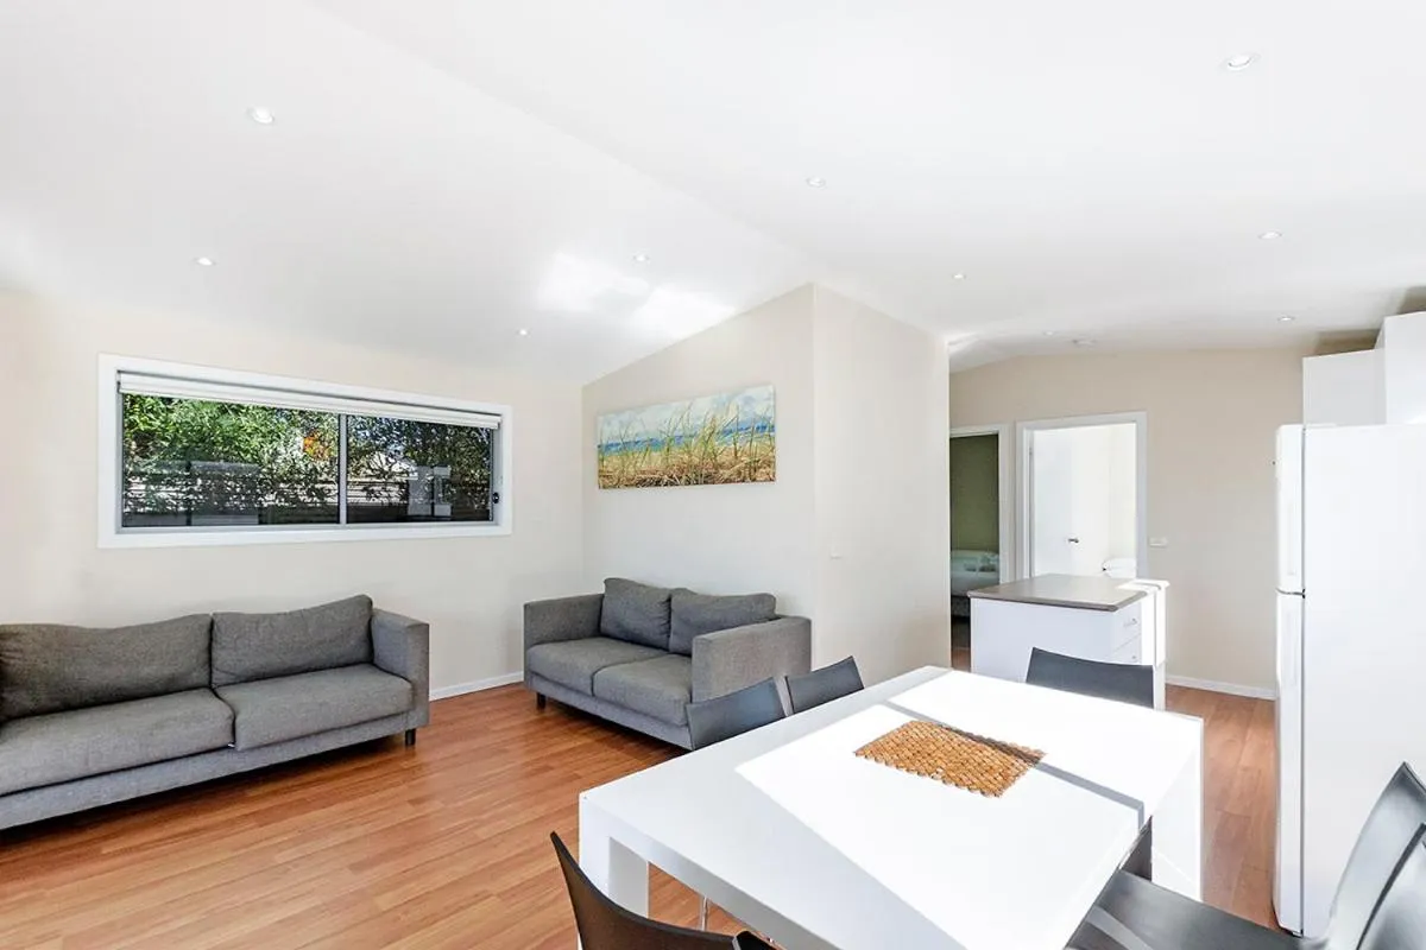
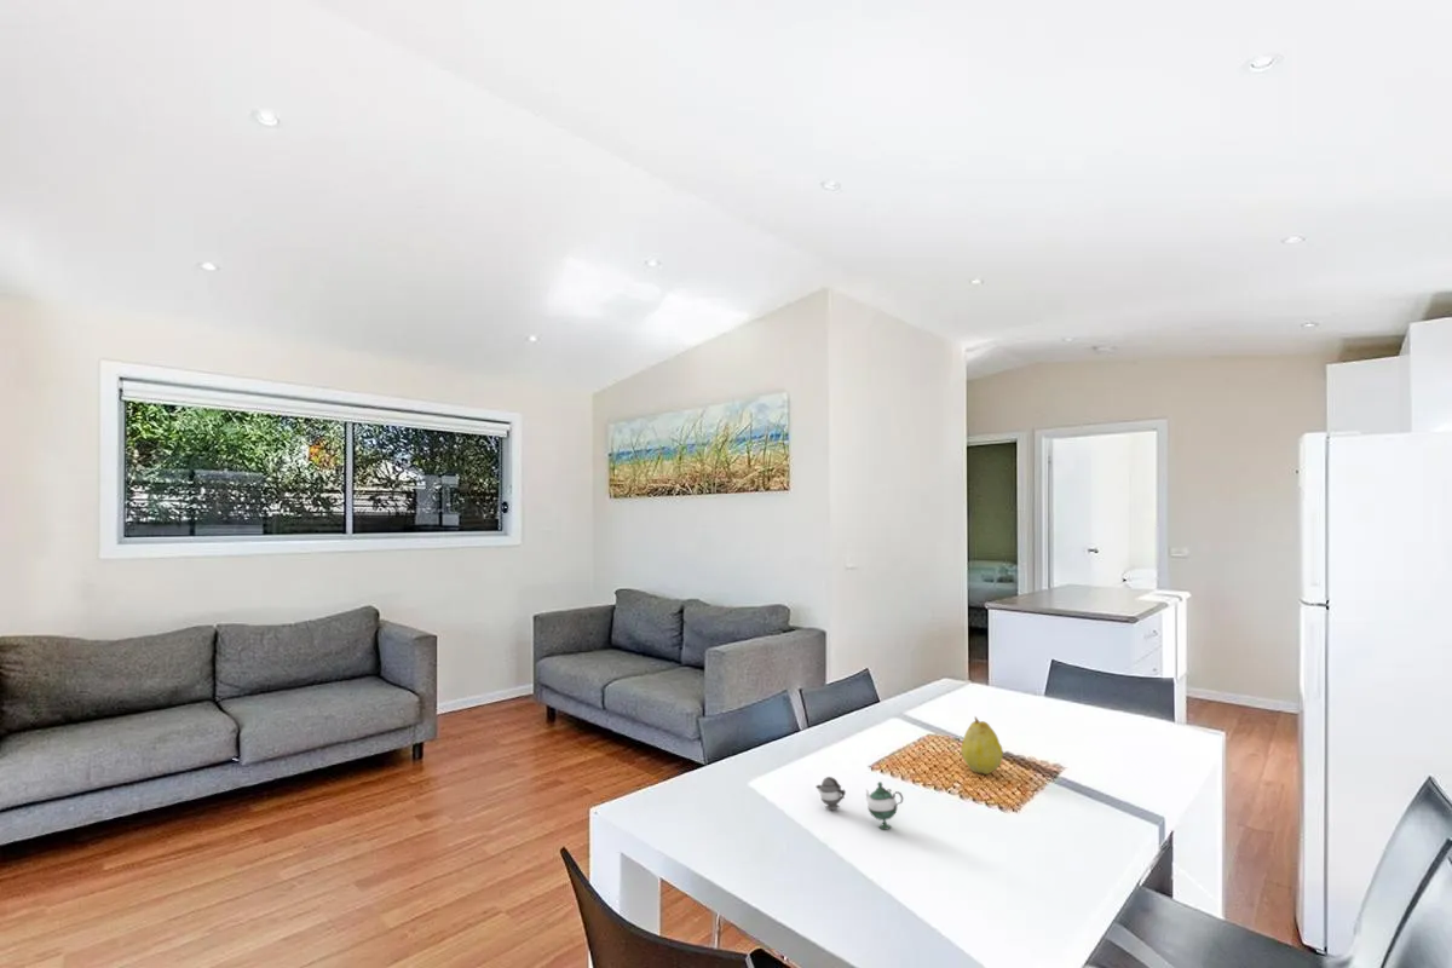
+ fruit [960,715,1004,776]
+ teapot [814,776,905,830]
